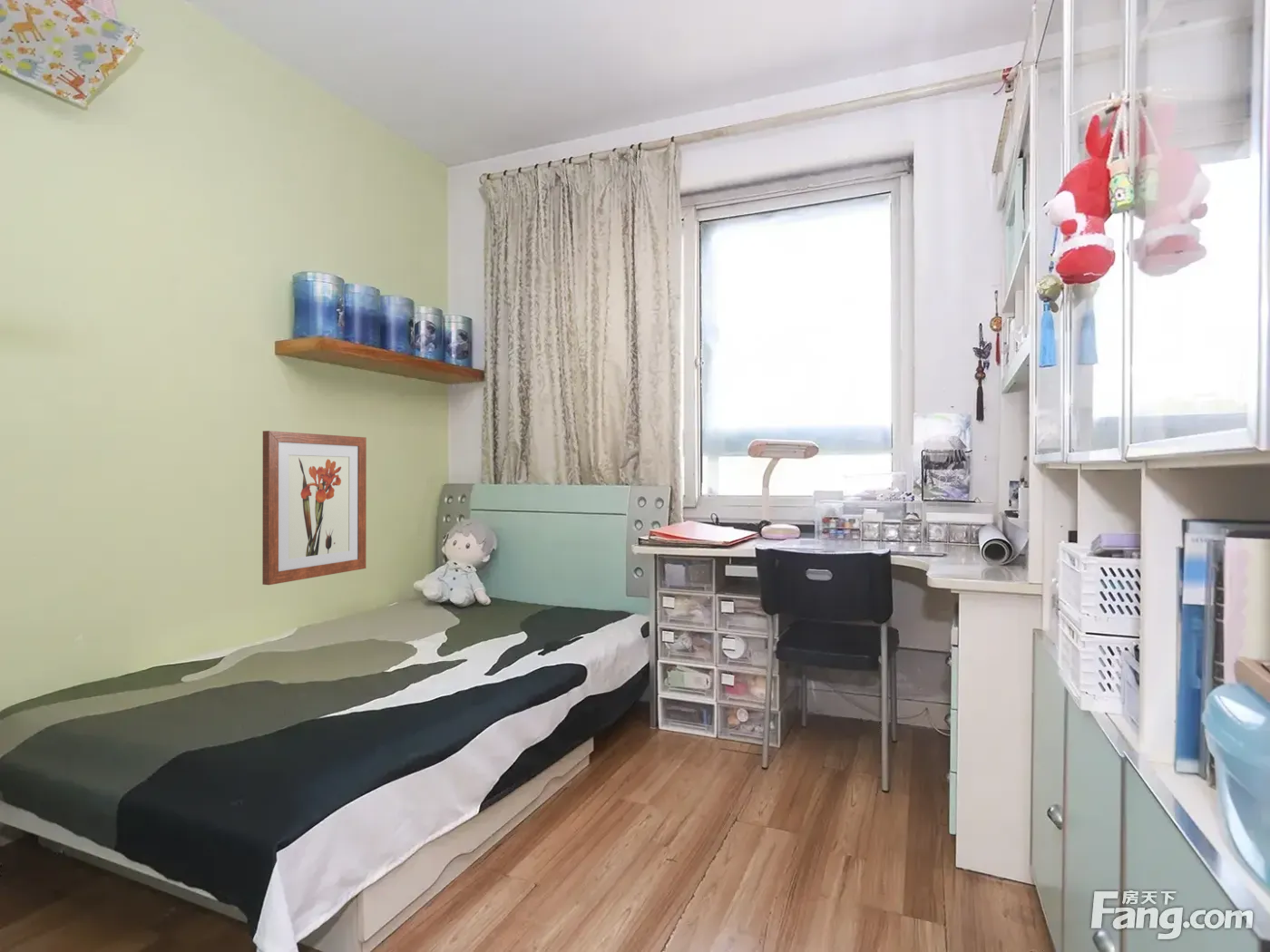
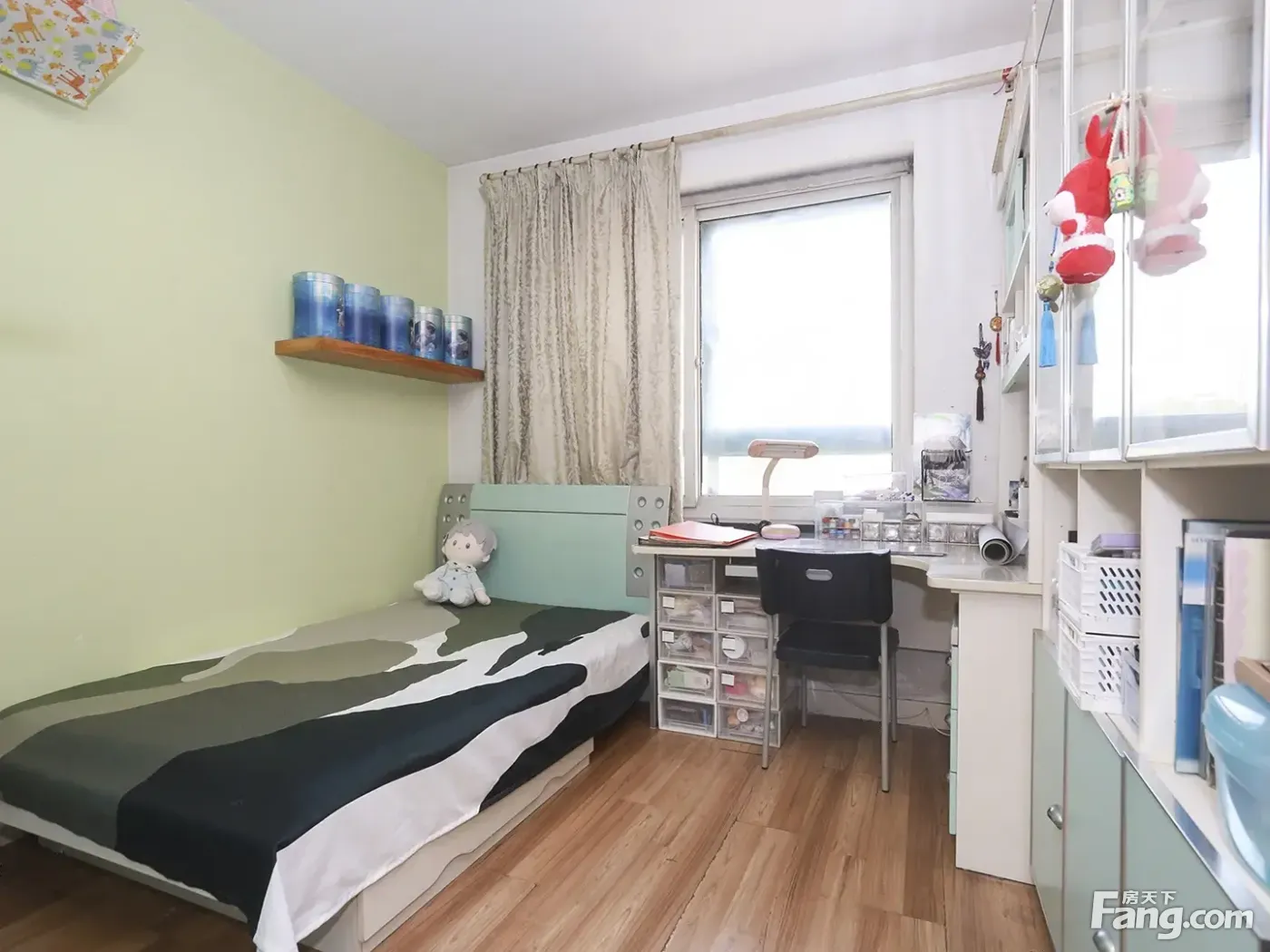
- wall art [261,430,367,586]
